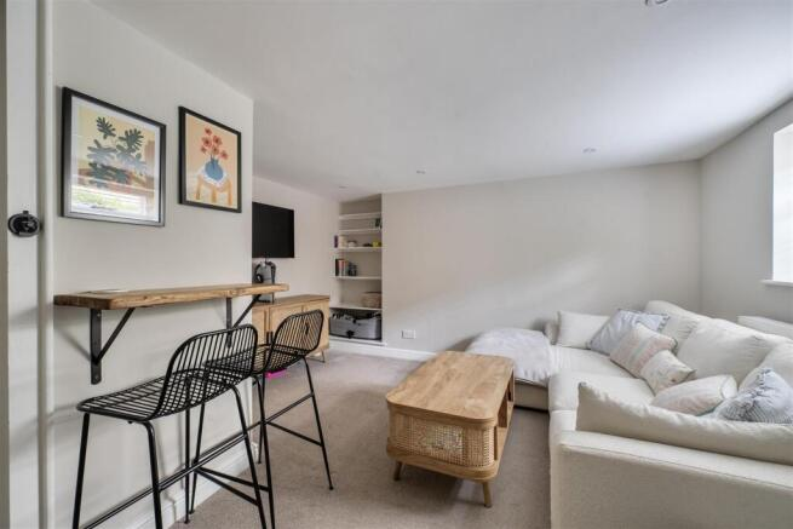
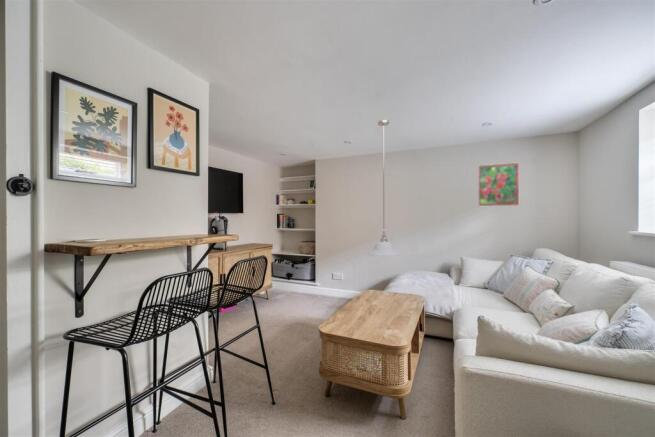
+ light fixture [367,119,401,257]
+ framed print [477,162,520,207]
